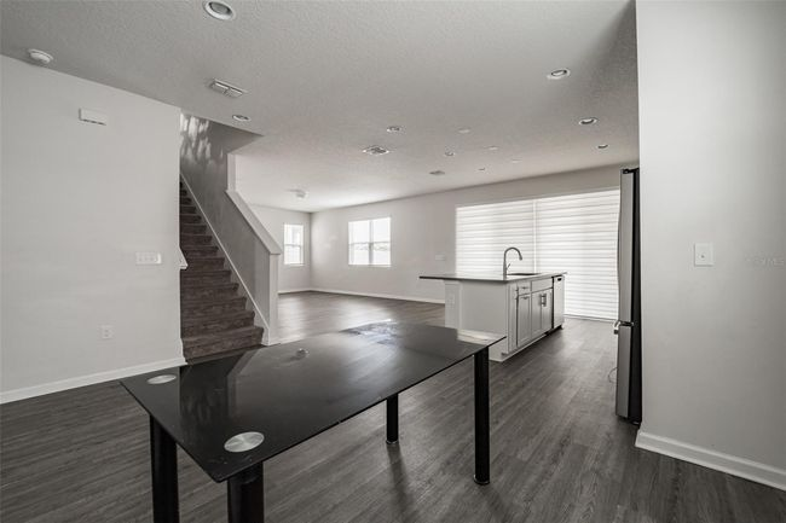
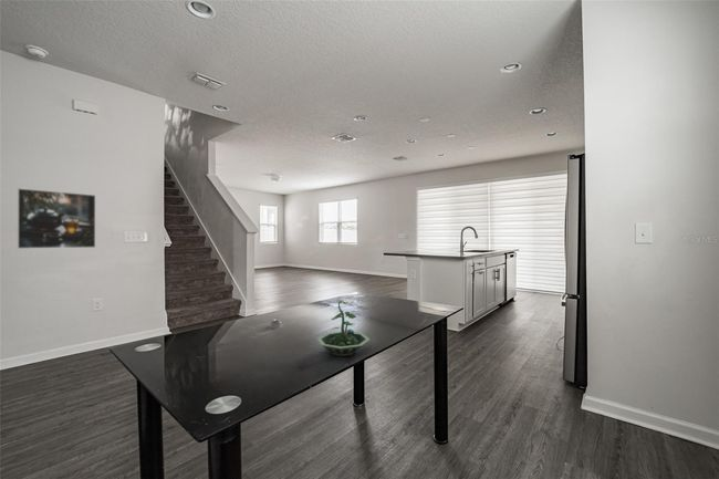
+ terrarium [315,300,372,357]
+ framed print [17,187,96,250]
